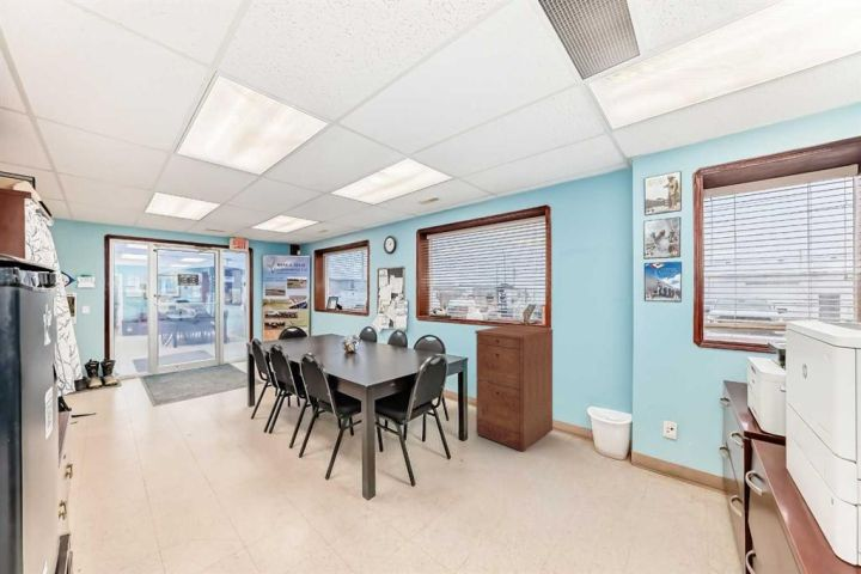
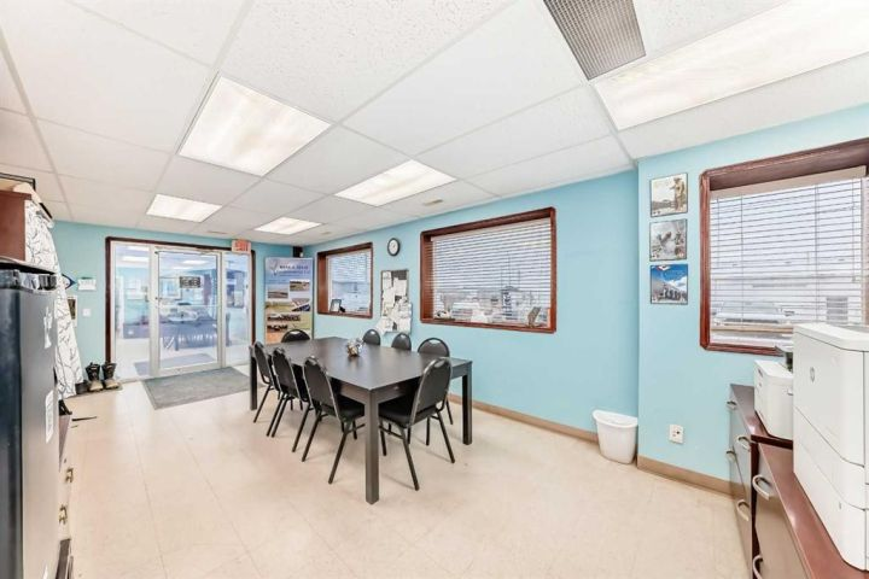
- filing cabinet [474,324,554,453]
